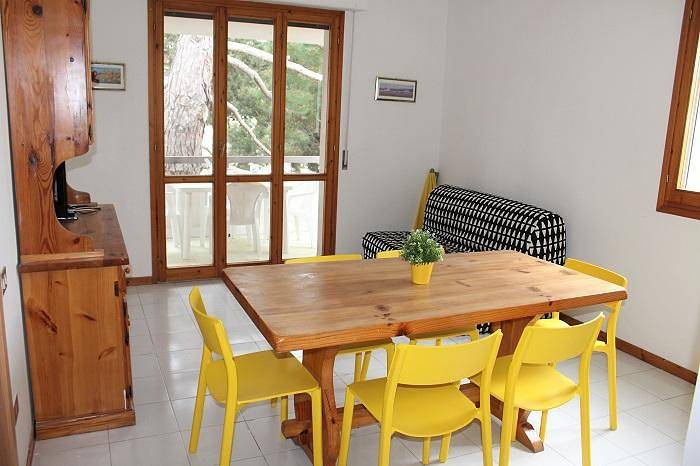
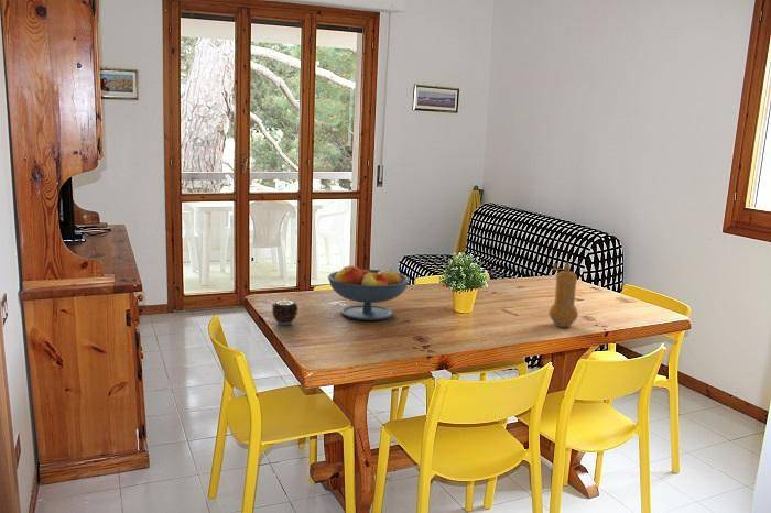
+ candle [271,298,298,326]
+ fruit bowl [327,264,411,321]
+ pepper mill [547,262,579,328]
